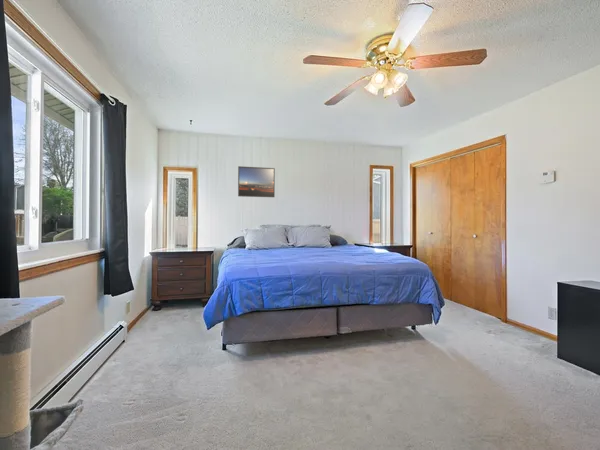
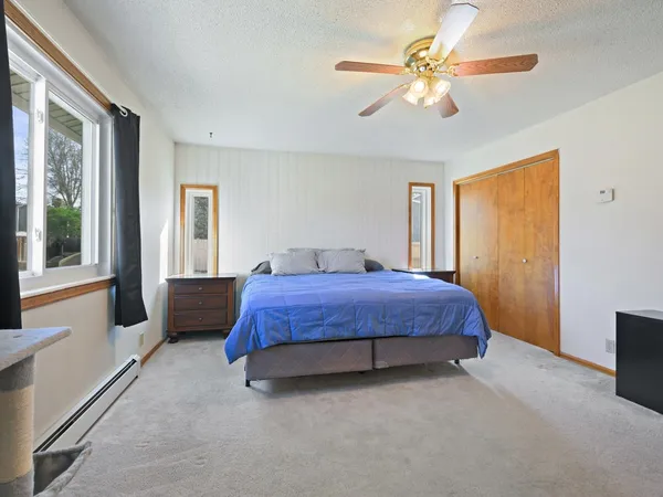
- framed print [237,165,276,198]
